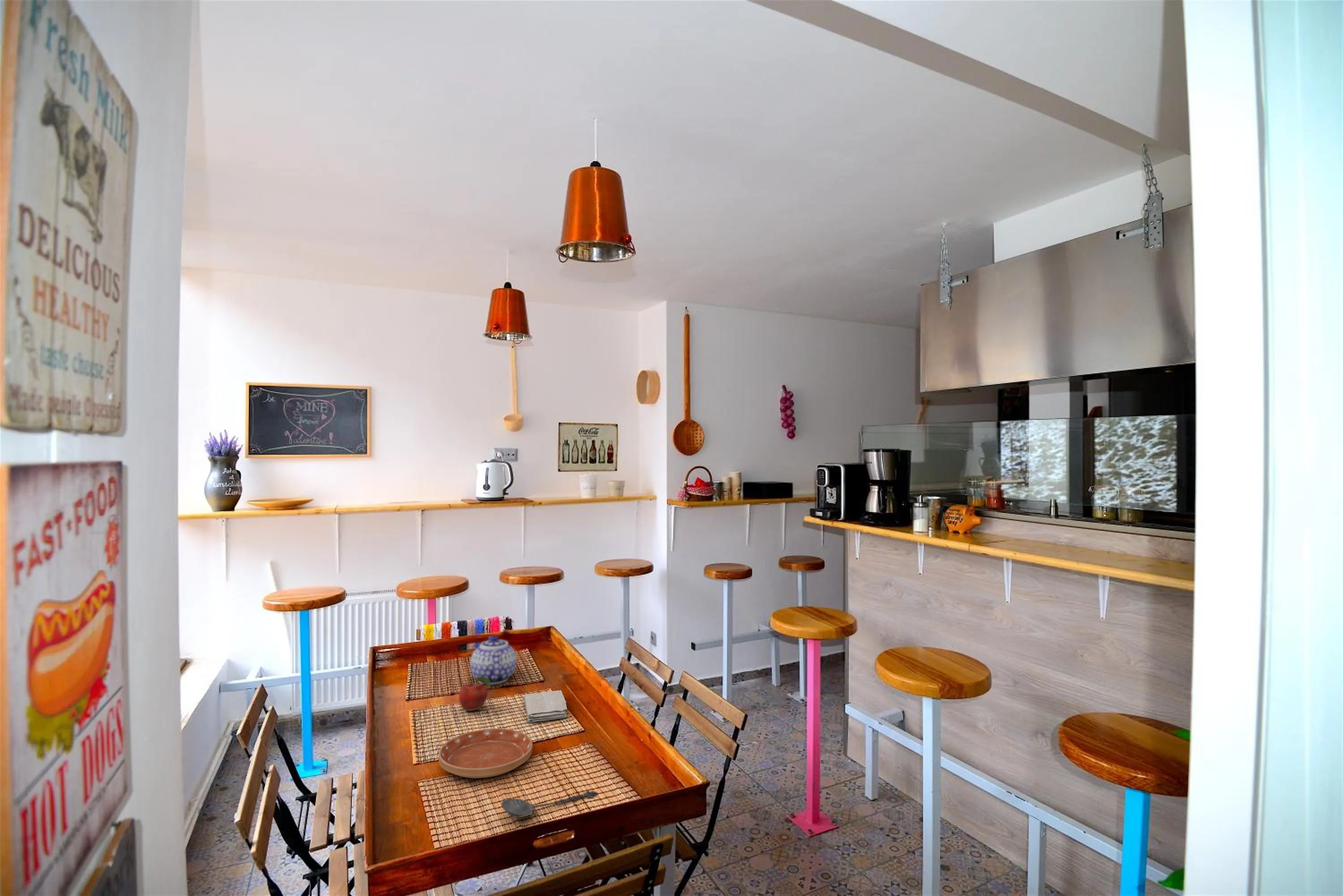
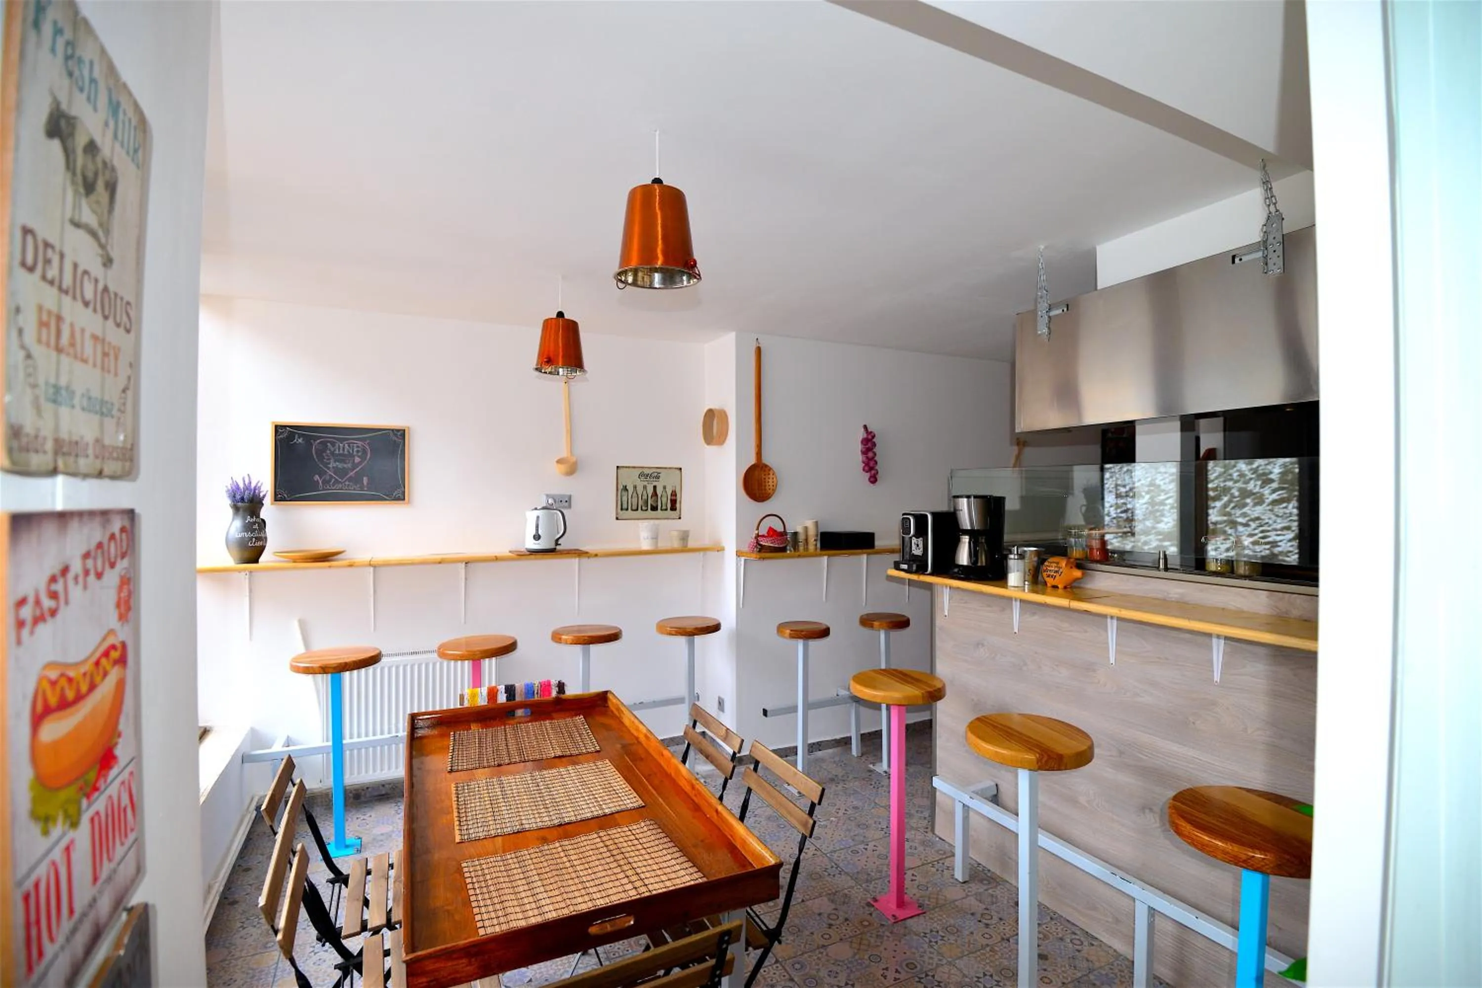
- spoon [500,790,598,818]
- fruit [458,676,491,711]
- washcloth [523,690,568,723]
- teapot [470,635,517,685]
- saucer [438,728,533,779]
